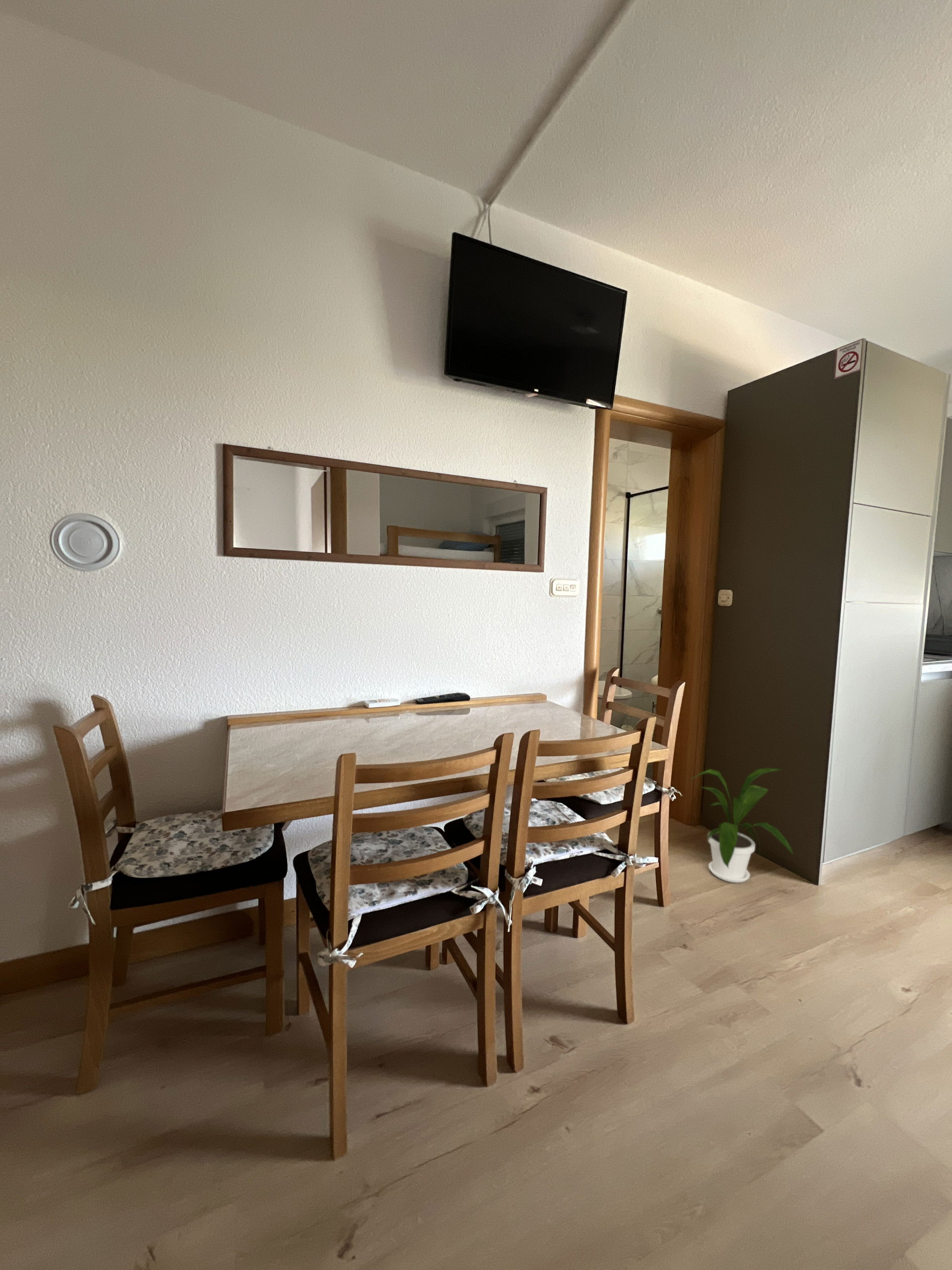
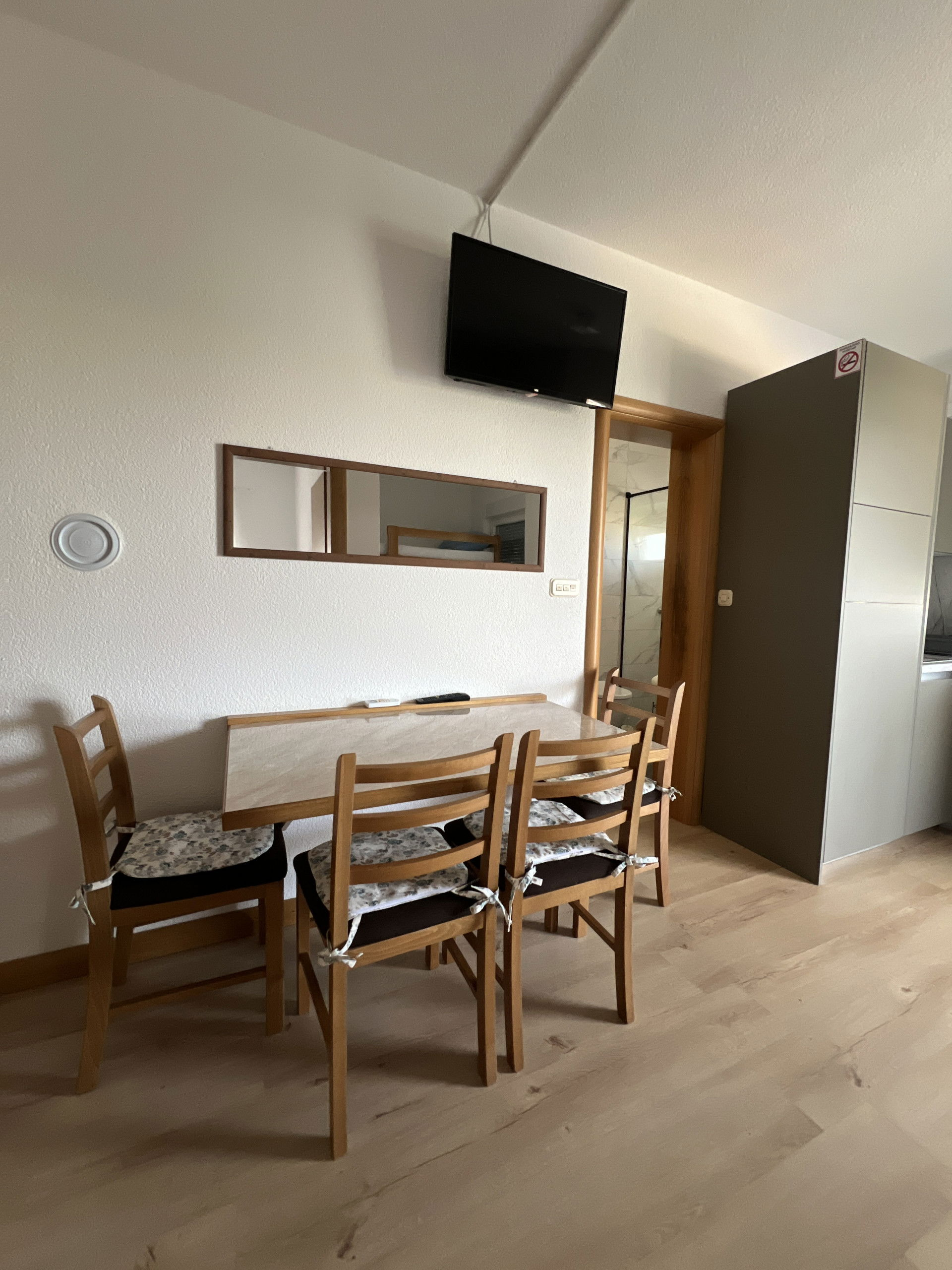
- house plant [689,767,794,884]
